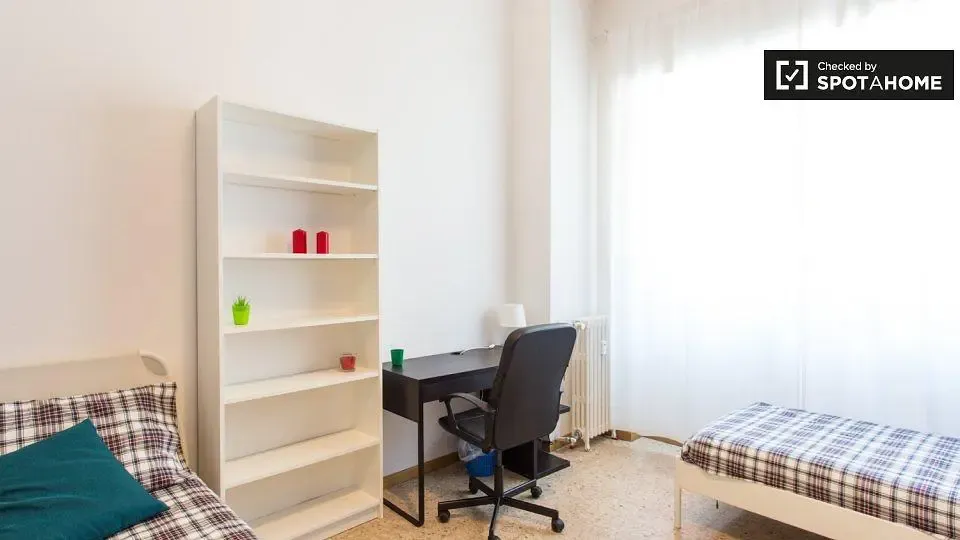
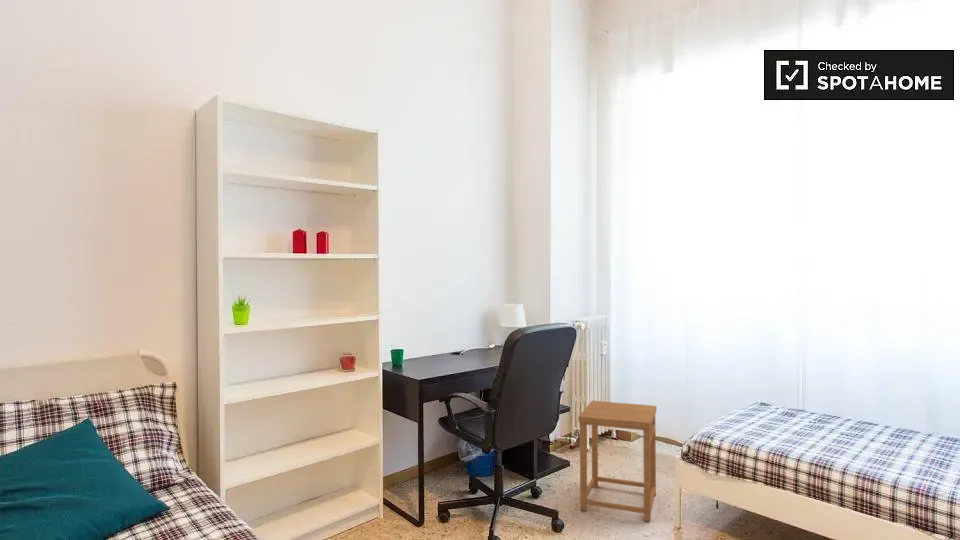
+ side table [577,400,658,522]
